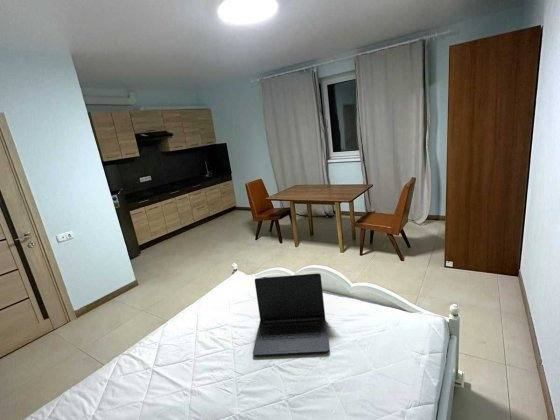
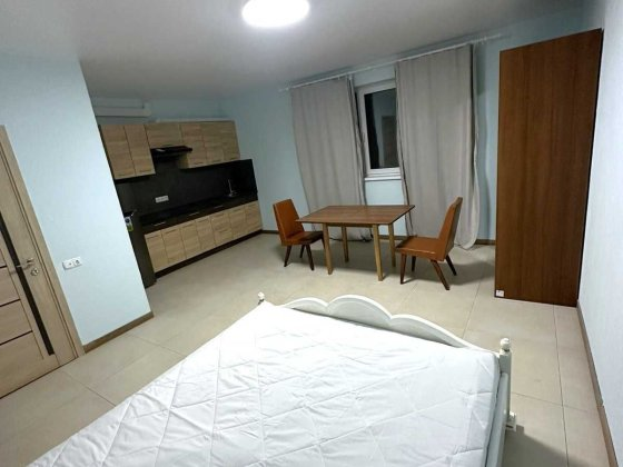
- laptop [252,272,330,357]
